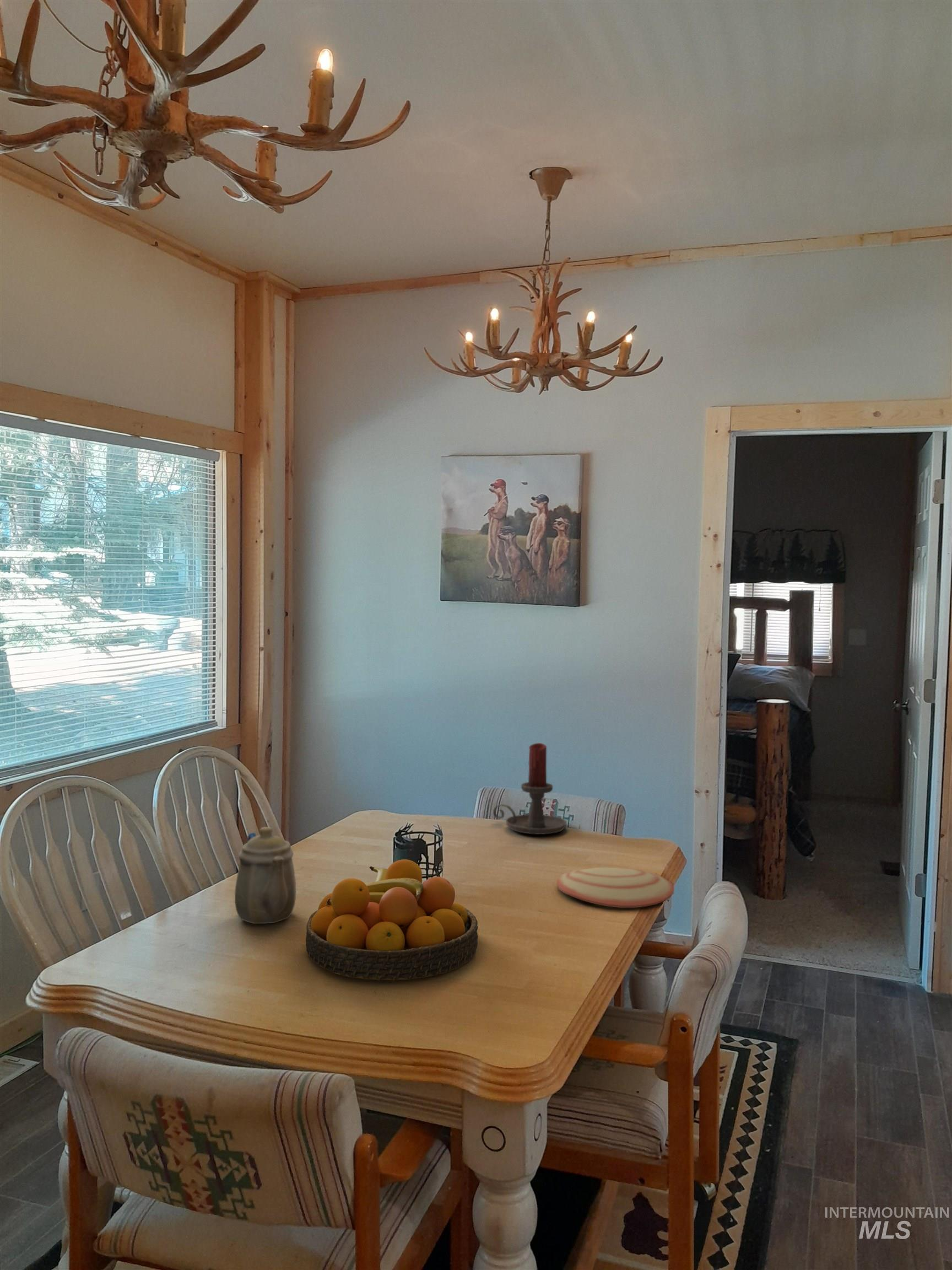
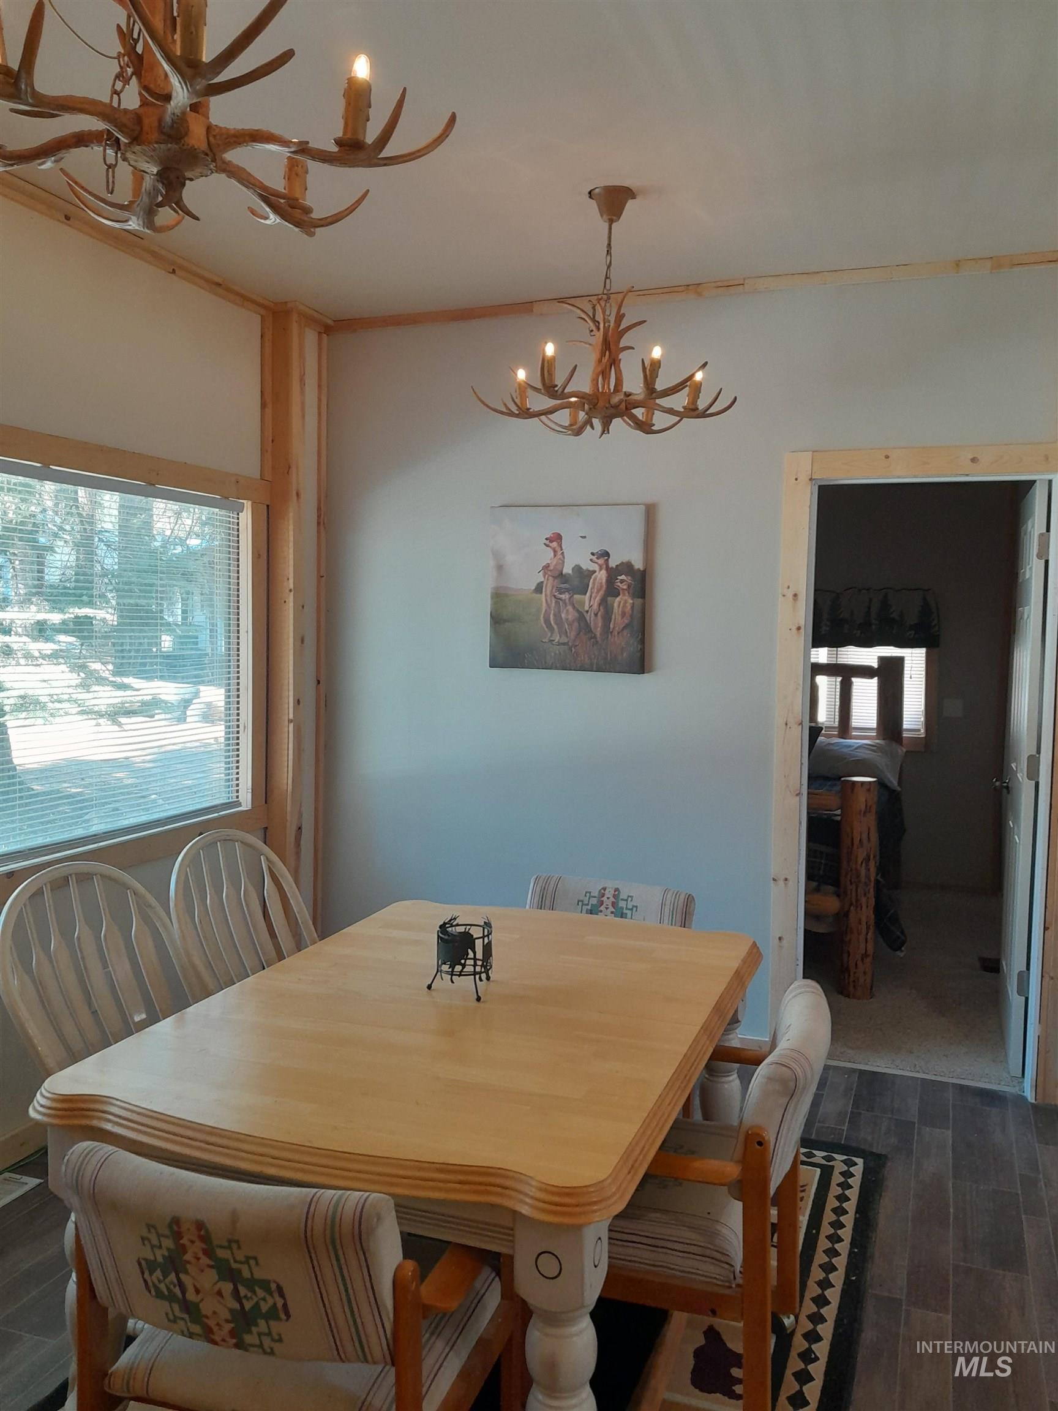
- candle holder [493,742,567,835]
- teapot [234,826,296,924]
- plate [556,867,675,908]
- fruit bowl [305,859,478,981]
